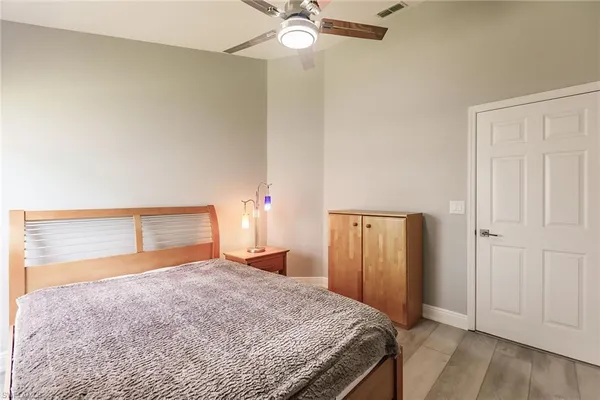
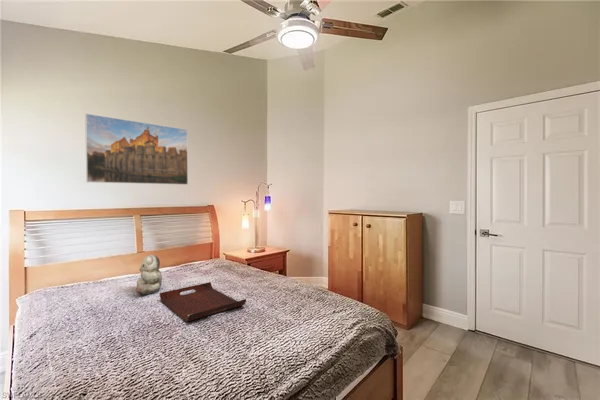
+ serving tray [159,281,247,323]
+ teddy bear [135,254,163,295]
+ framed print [84,113,189,186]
